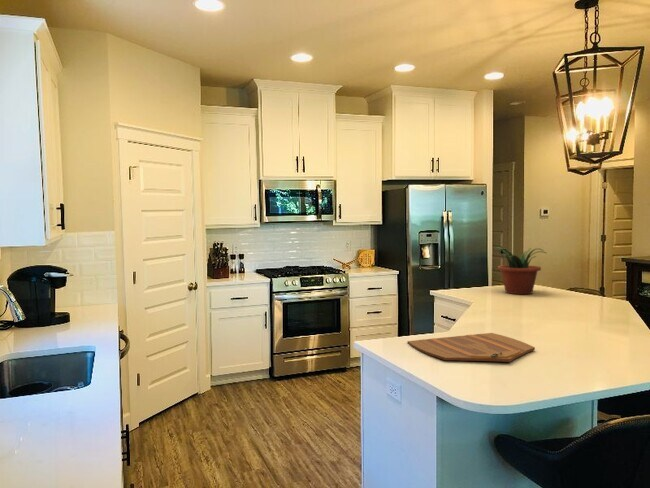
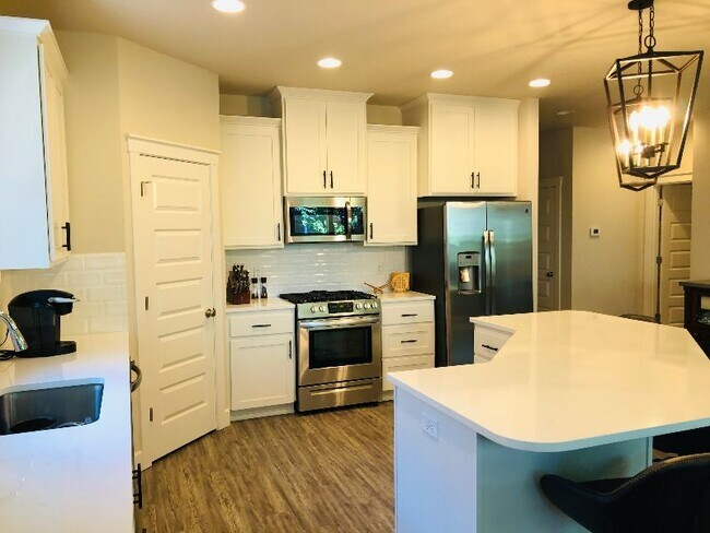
- potted plant [493,246,547,295]
- cutting board [407,332,536,363]
